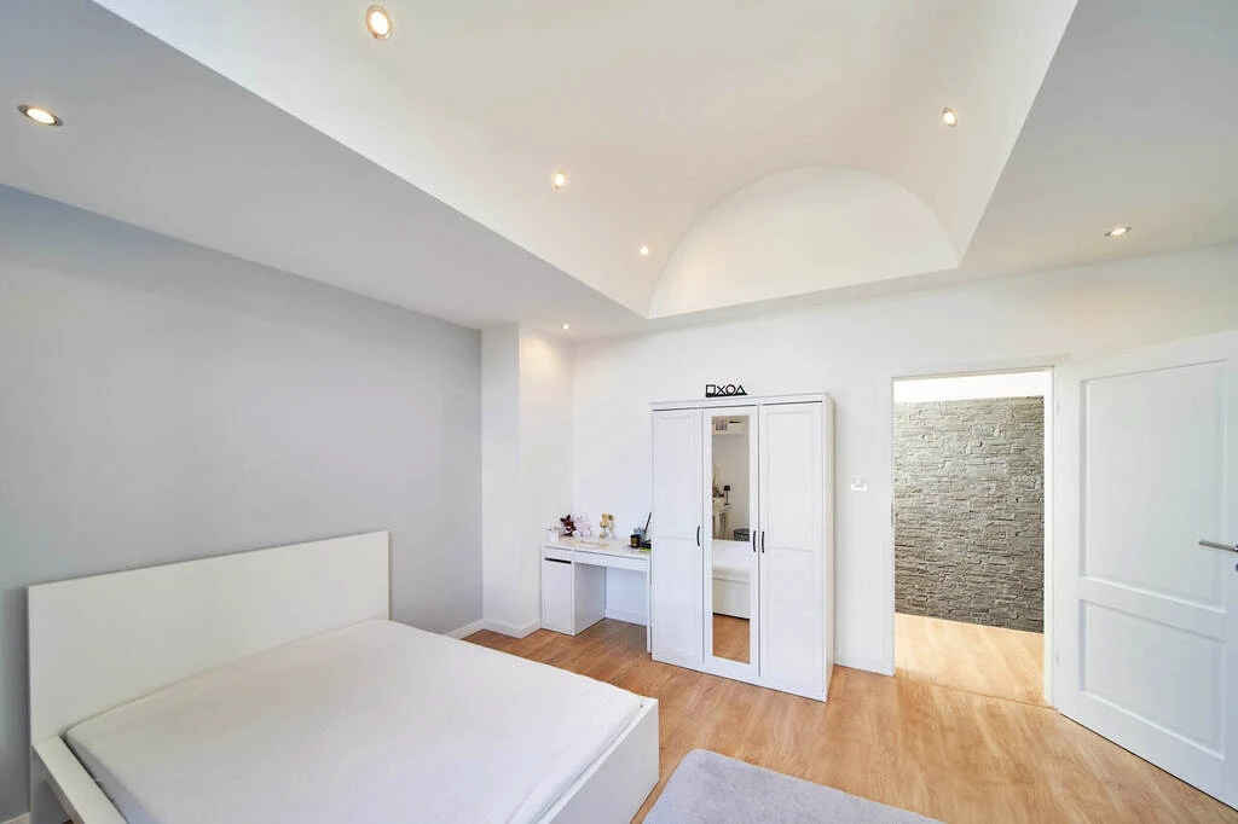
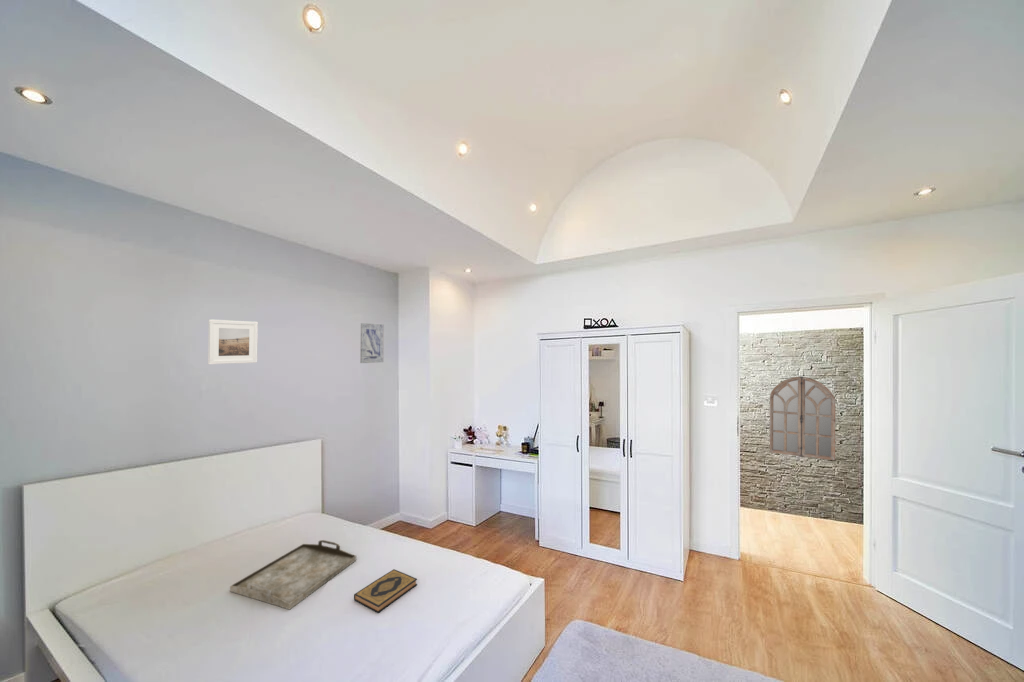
+ wall art [359,322,385,364]
+ home mirror [769,376,836,461]
+ serving tray [229,539,357,611]
+ hardback book [353,568,418,614]
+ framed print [207,318,259,365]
